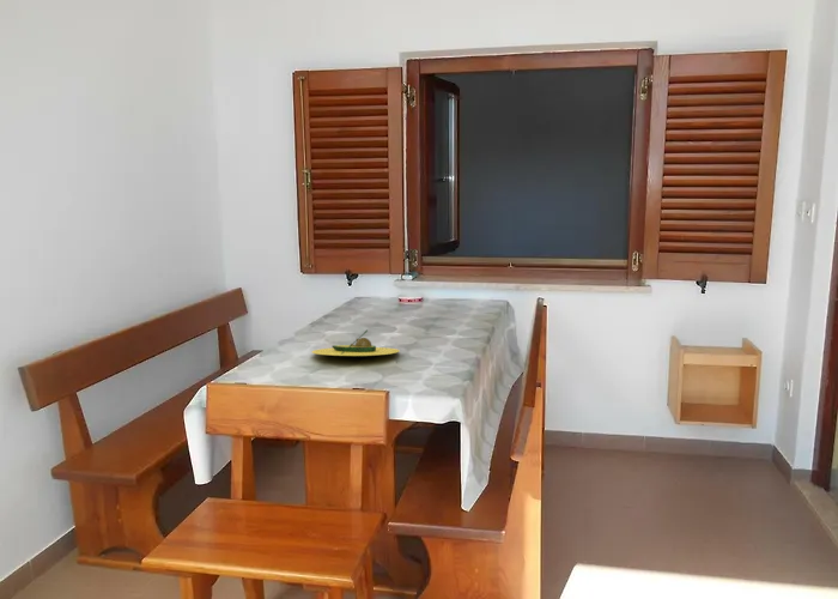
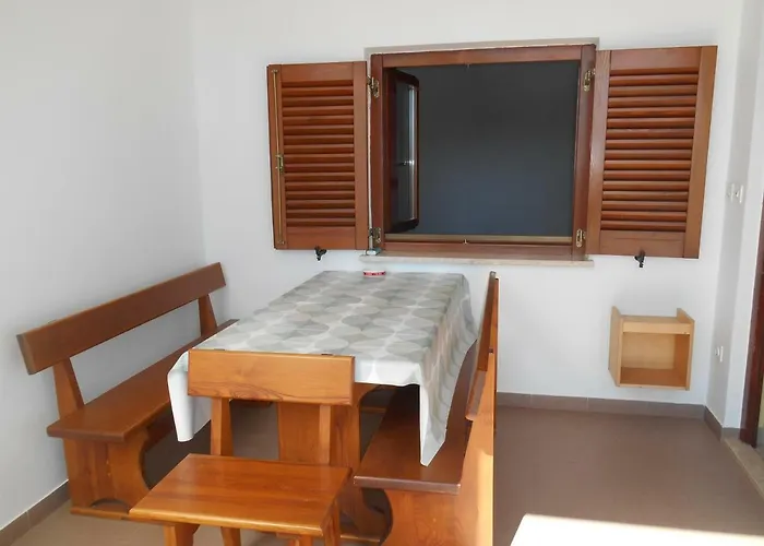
- avocado [311,328,401,358]
